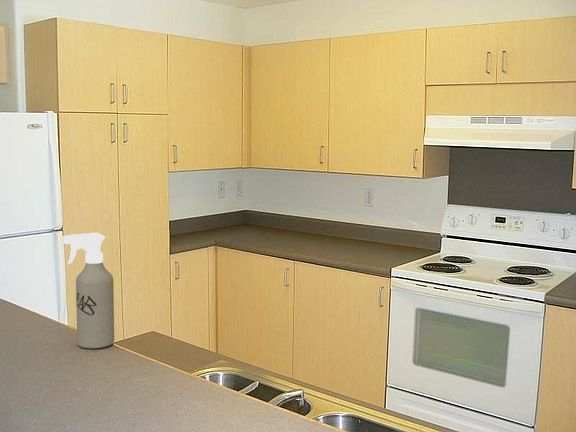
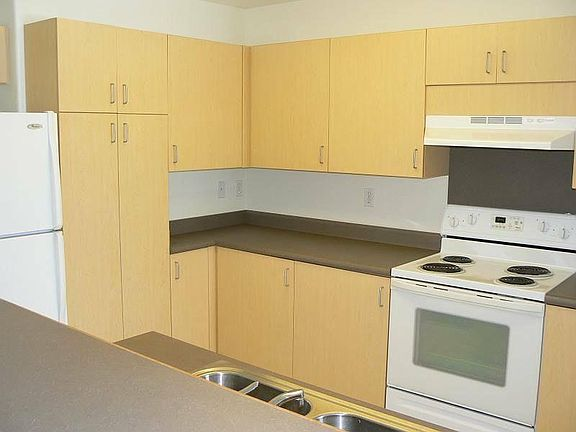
- spray bottle [62,232,115,349]
